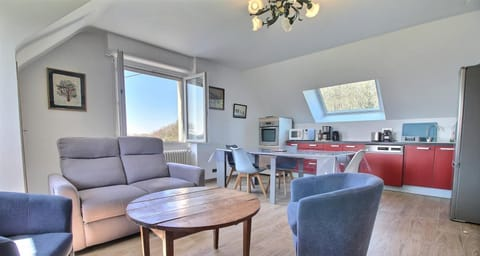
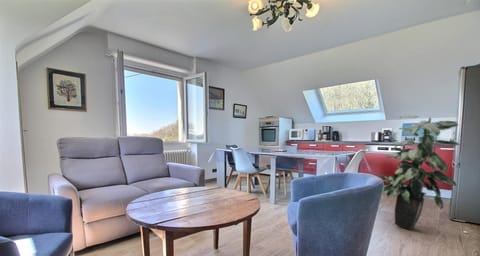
+ indoor plant [378,114,461,232]
